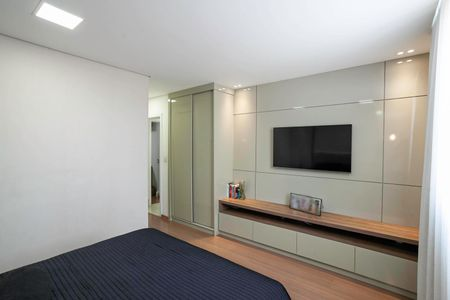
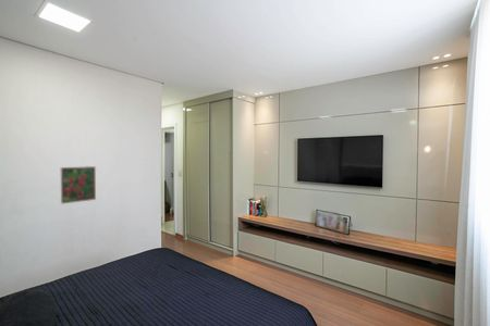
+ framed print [60,165,97,204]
